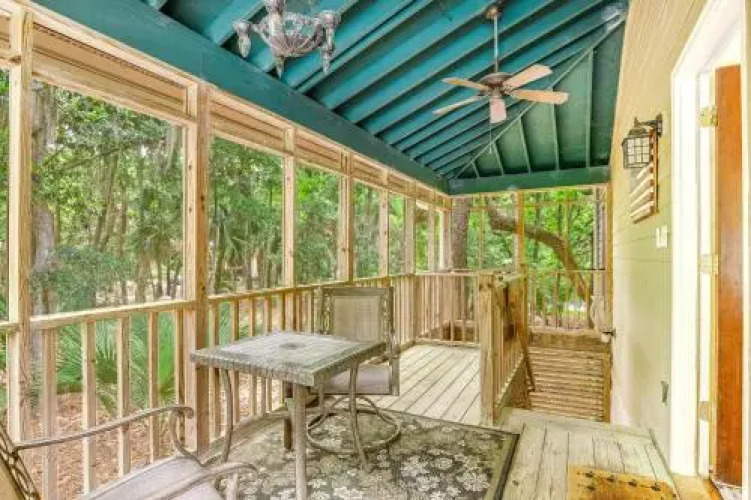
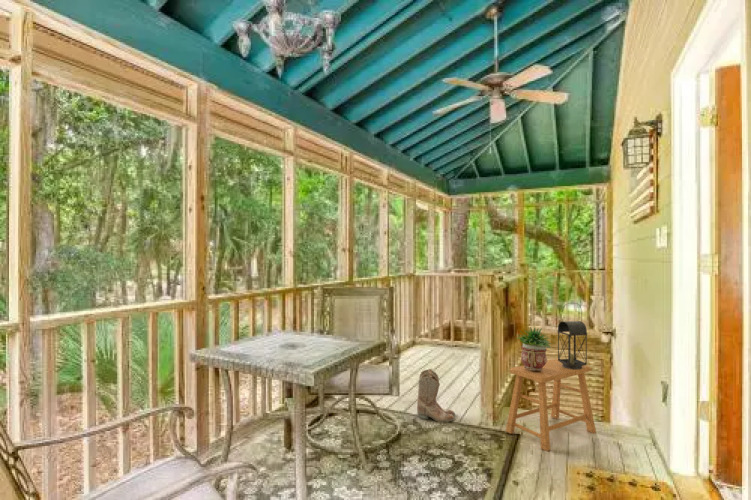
+ boots [416,368,456,423]
+ stool [505,358,597,452]
+ lantern [555,302,589,369]
+ potted plant [515,326,554,371]
